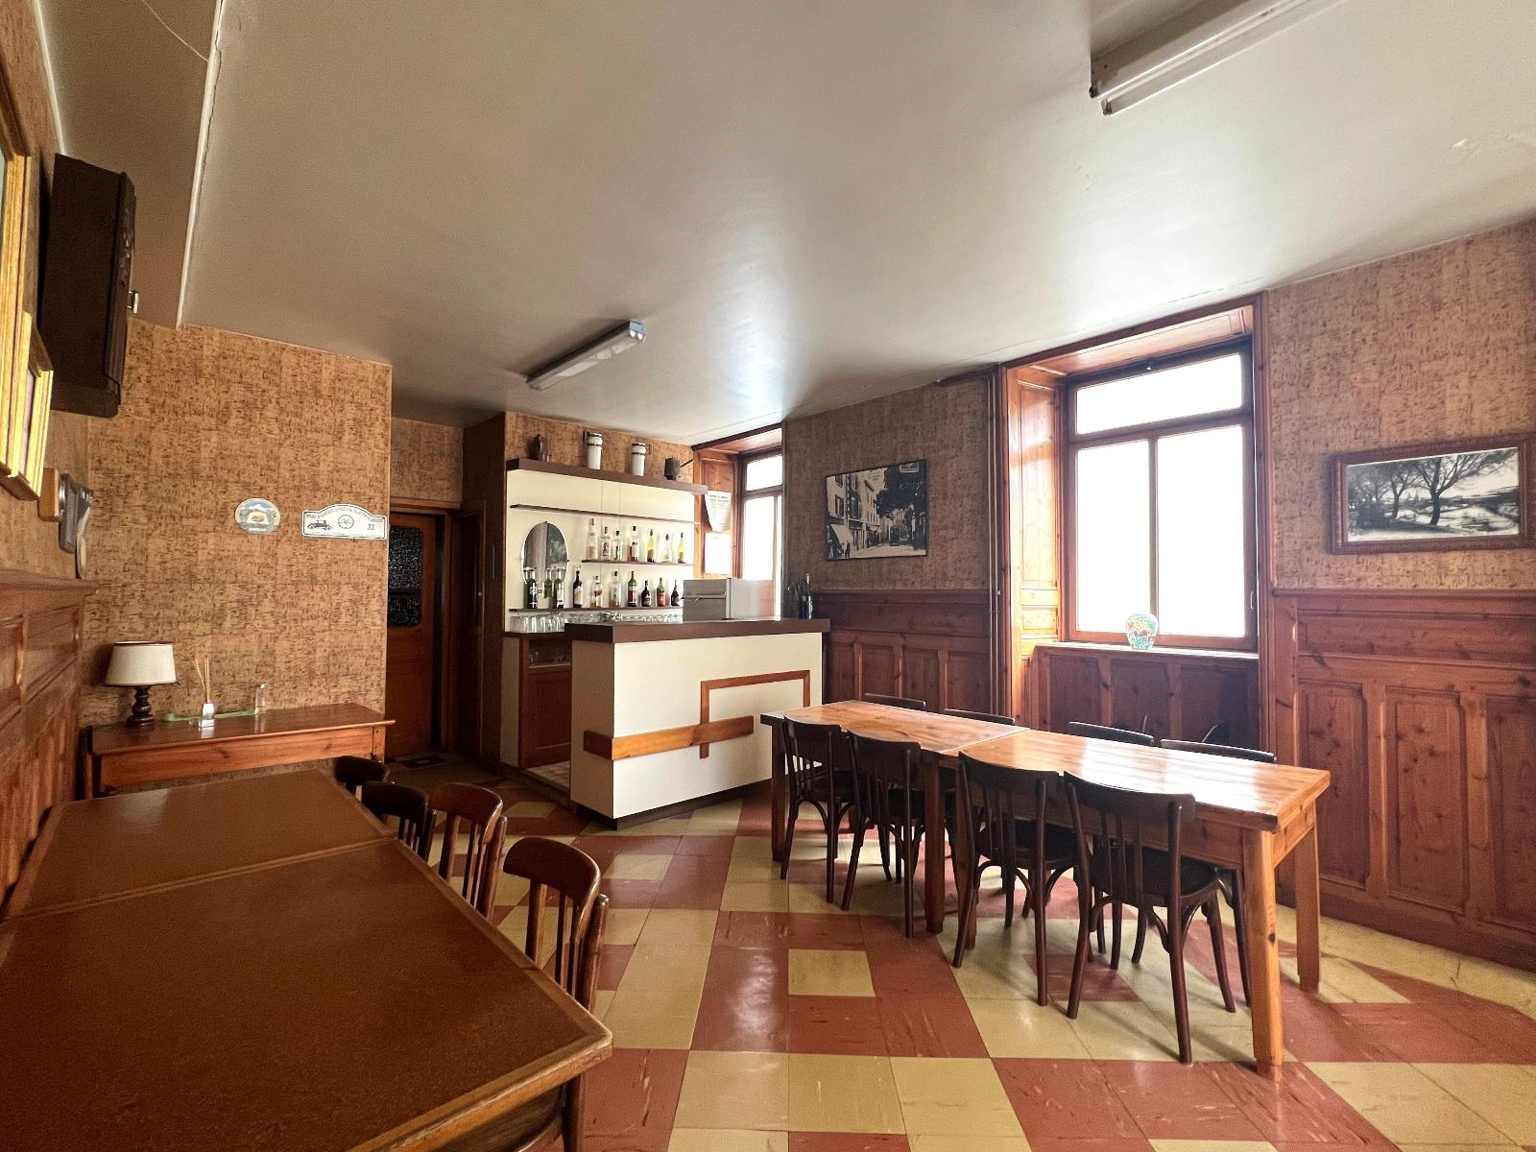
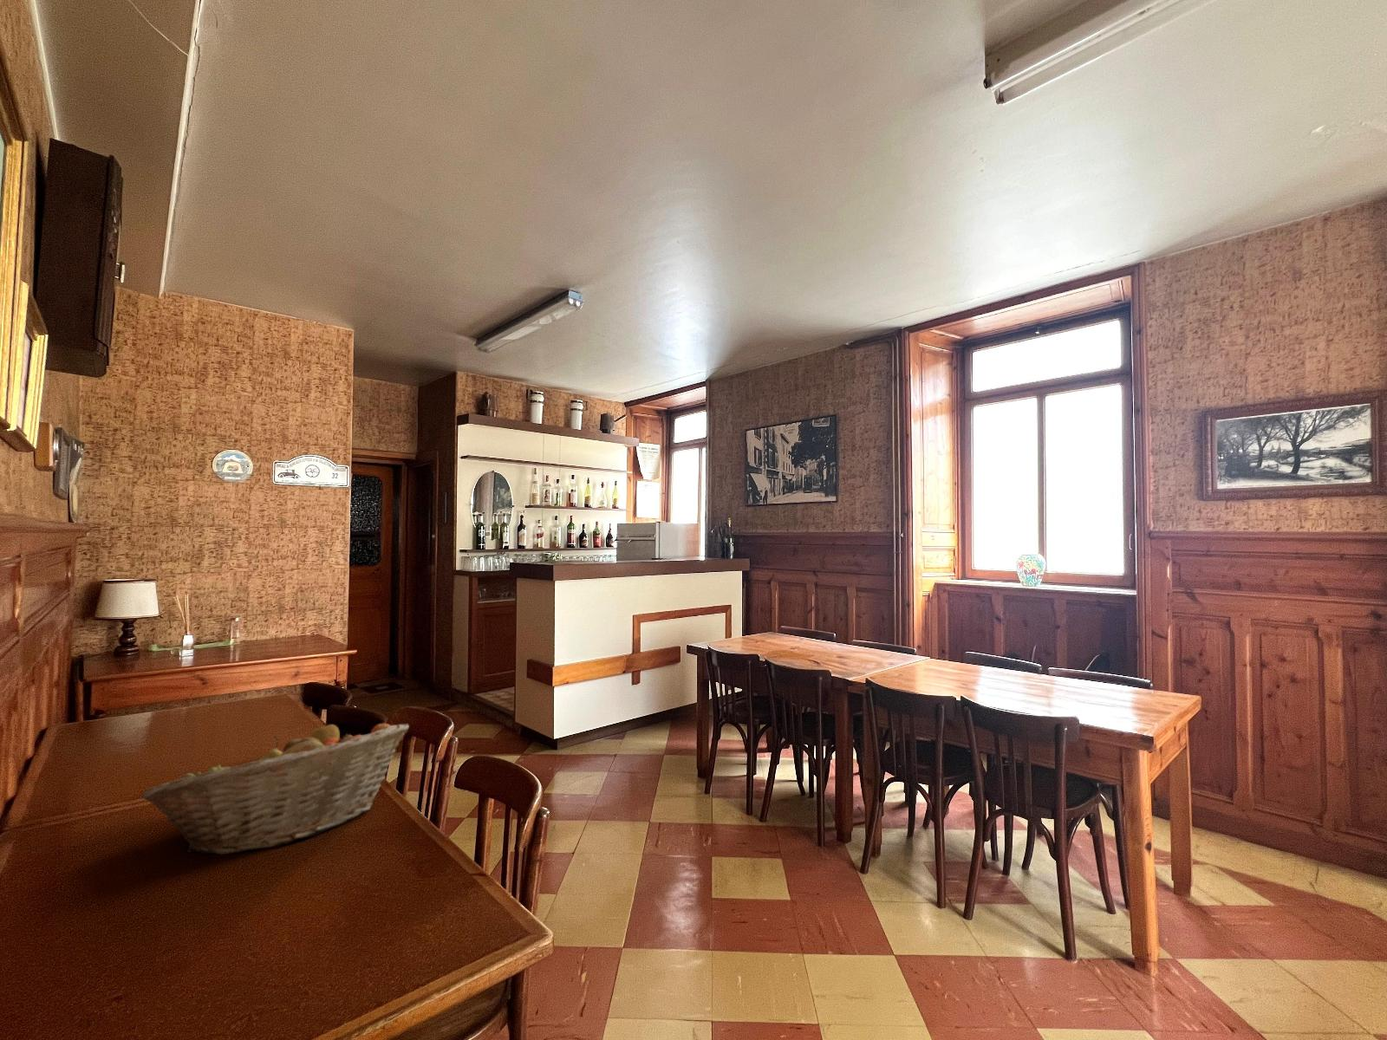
+ apple [309,723,341,743]
+ fruit basket [140,723,410,855]
